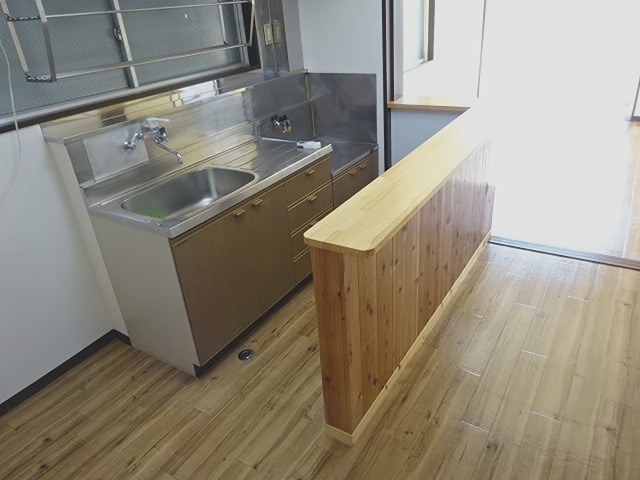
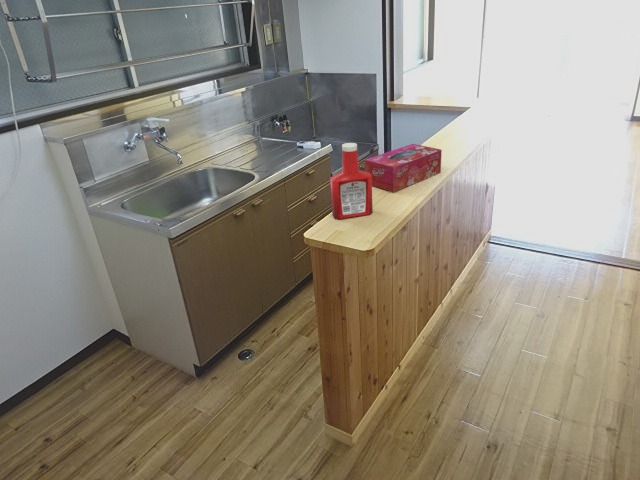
+ soap bottle [329,142,374,220]
+ tissue box [364,143,443,193]
